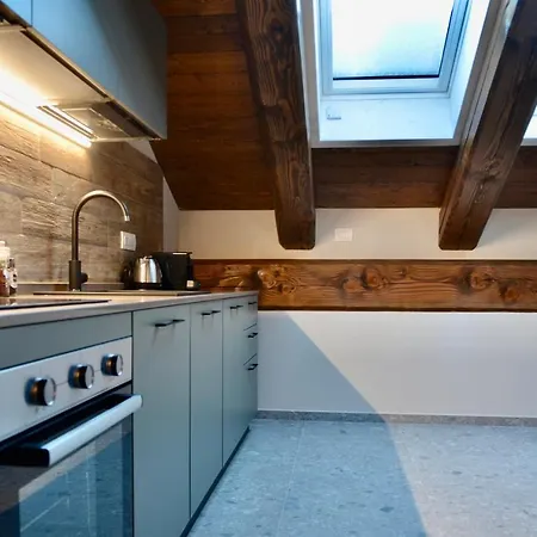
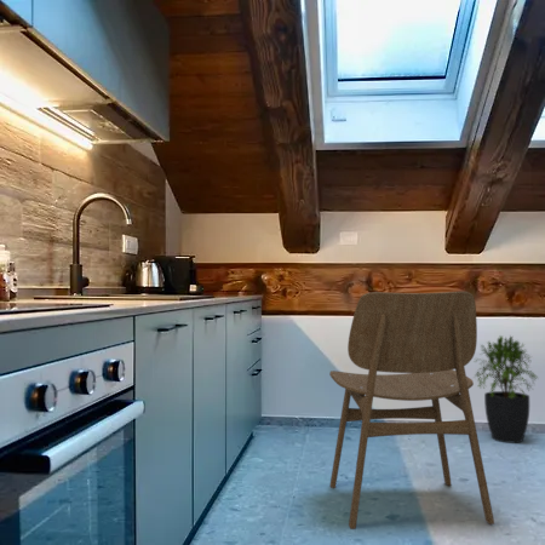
+ dining chair [328,291,495,530]
+ potted plant [472,334,540,444]
